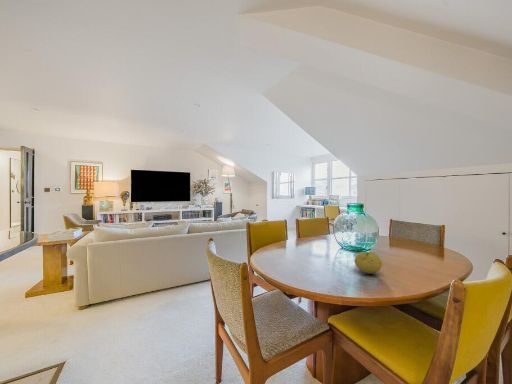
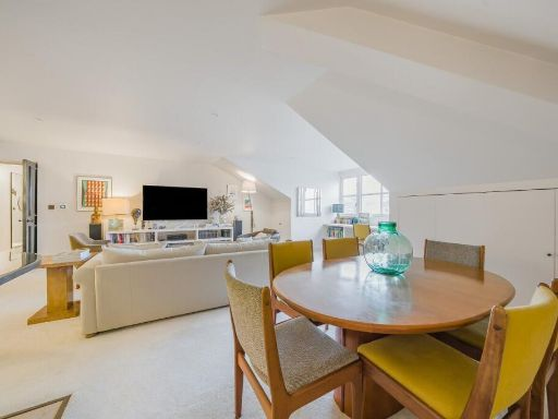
- fruit [354,251,383,275]
